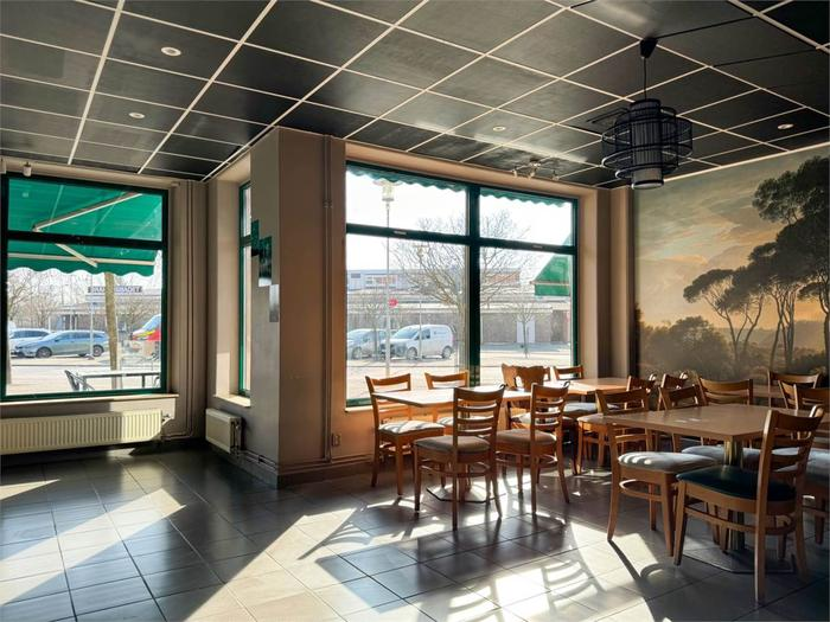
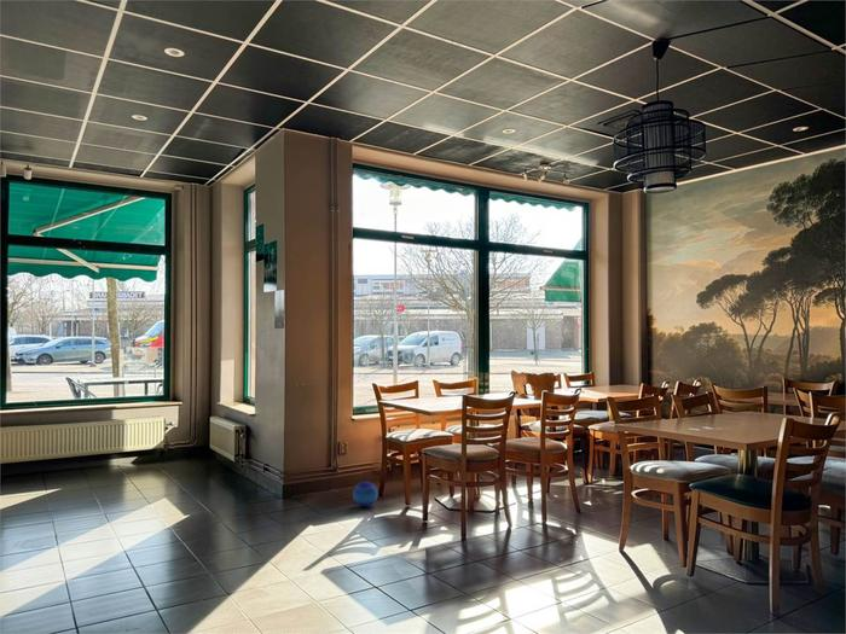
+ decorative ball [352,481,379,508]
